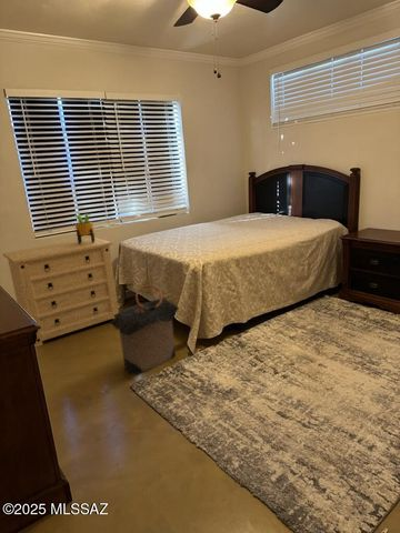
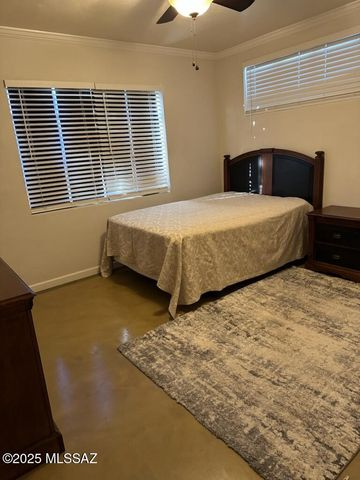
- dresser [2,237,120,349]
- laundry hamper [109,284,180,376]
- potted plant [72,210,96,244]
